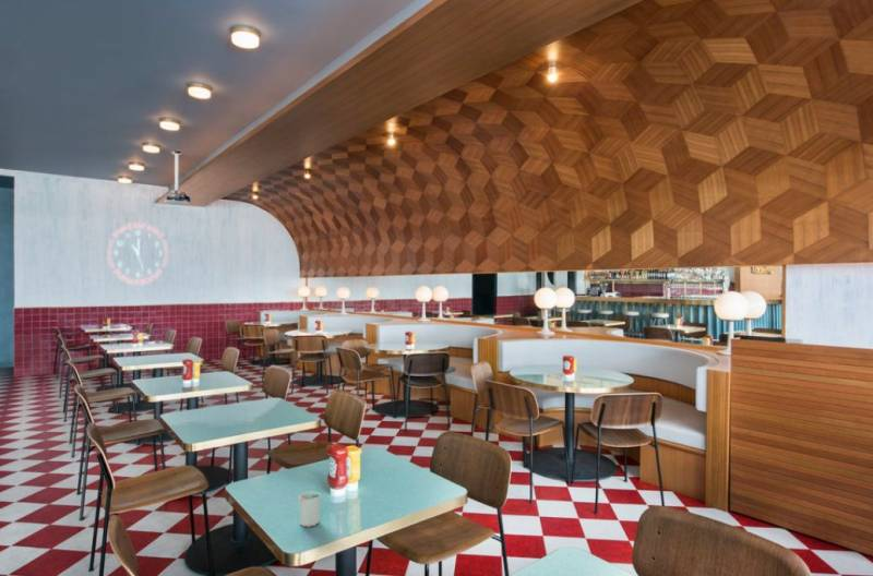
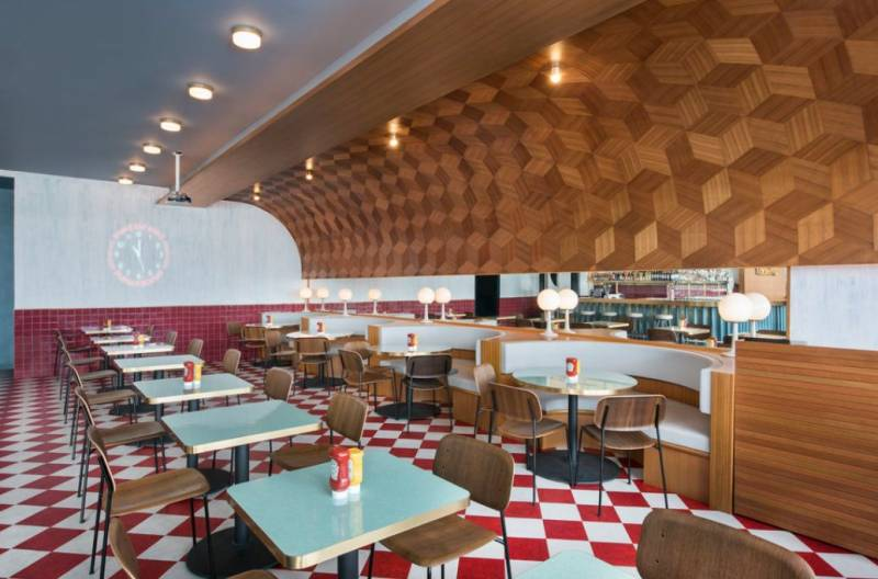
- cup [298,488,322,528]
